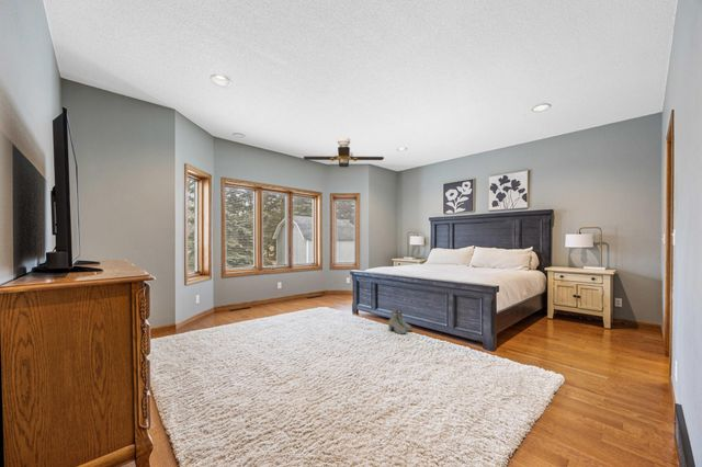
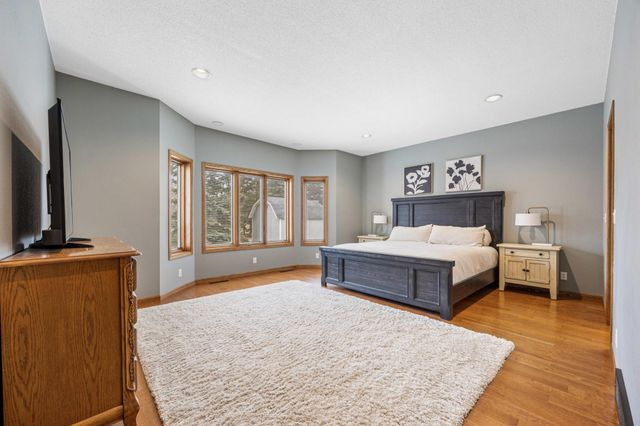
- boots [387,309,412,335]
- ceiling fan [303,137,385,168]
